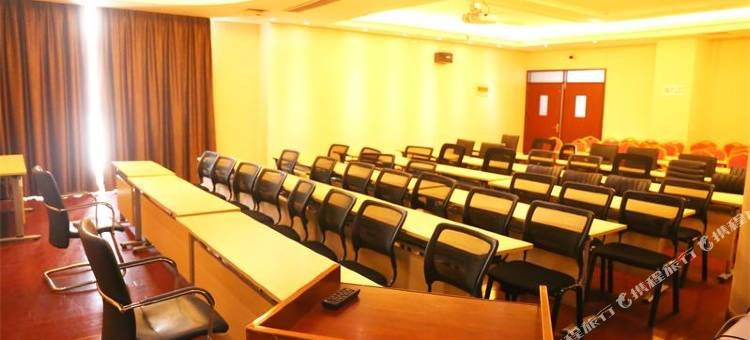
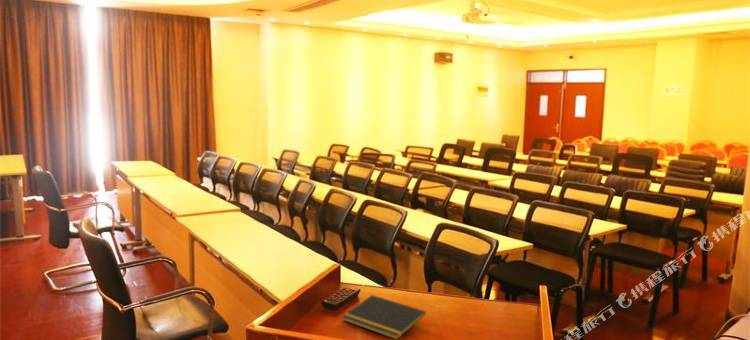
+ notepad [341,294,427,340]
